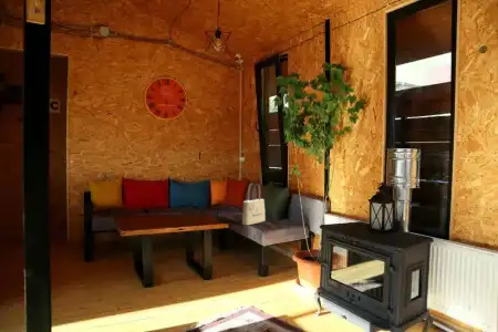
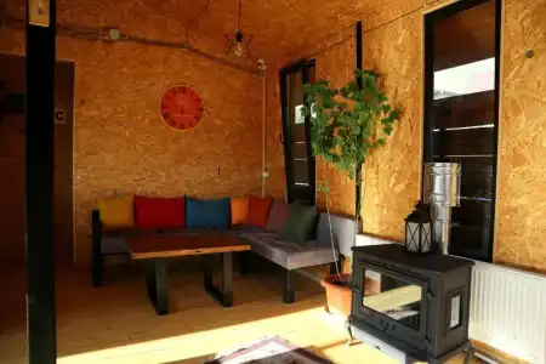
- tote bag [241,183,267,226]
